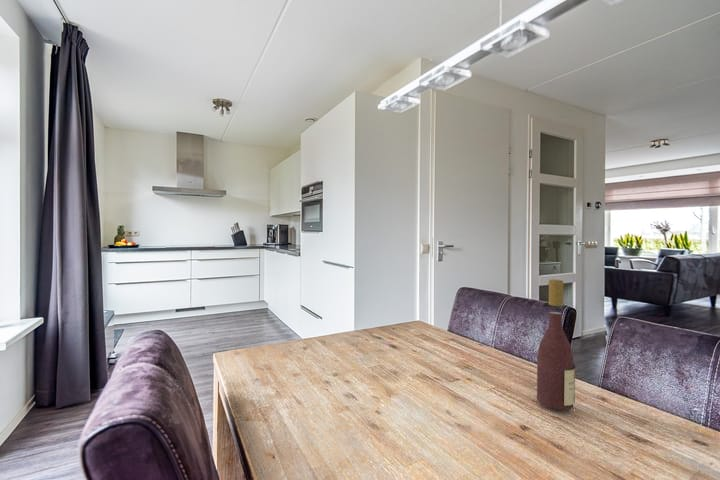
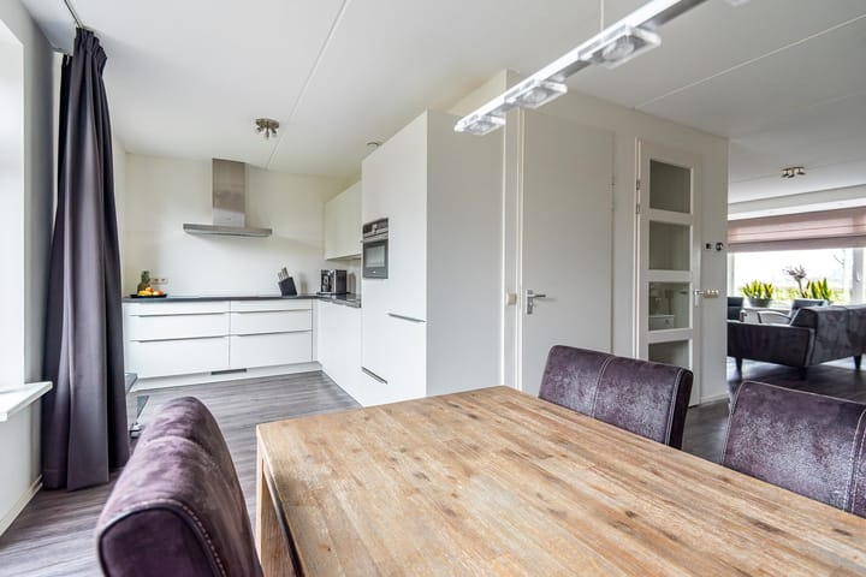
- wine bottle [536,279,576,411]
